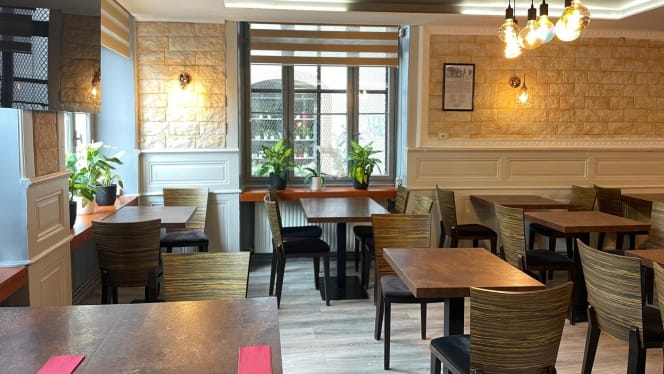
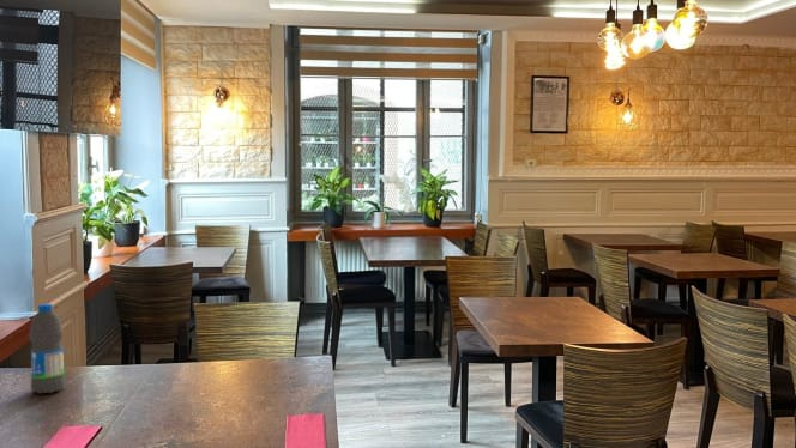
+ water bottle [28,303,67,395]
